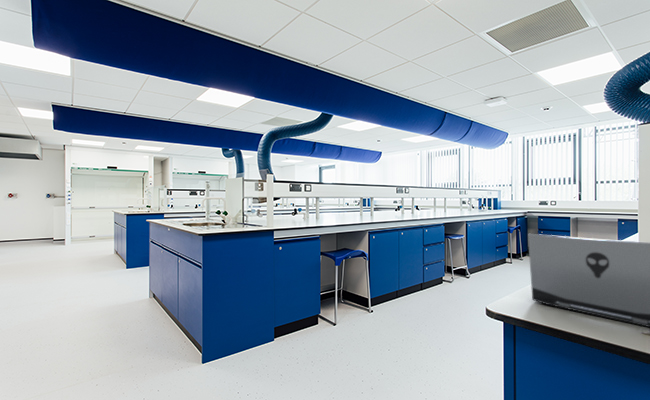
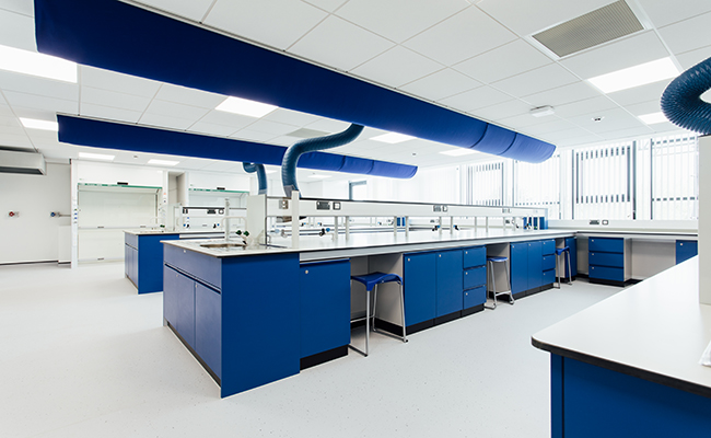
- laptop [527,233,650,328]
